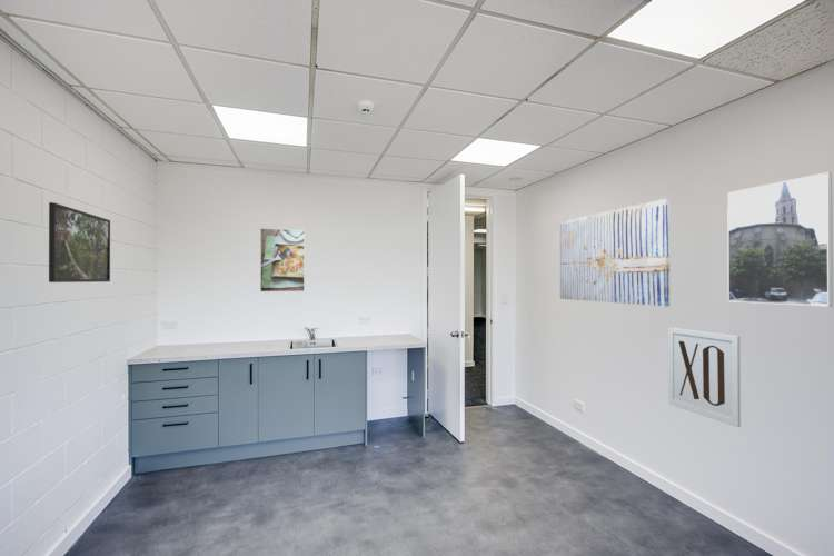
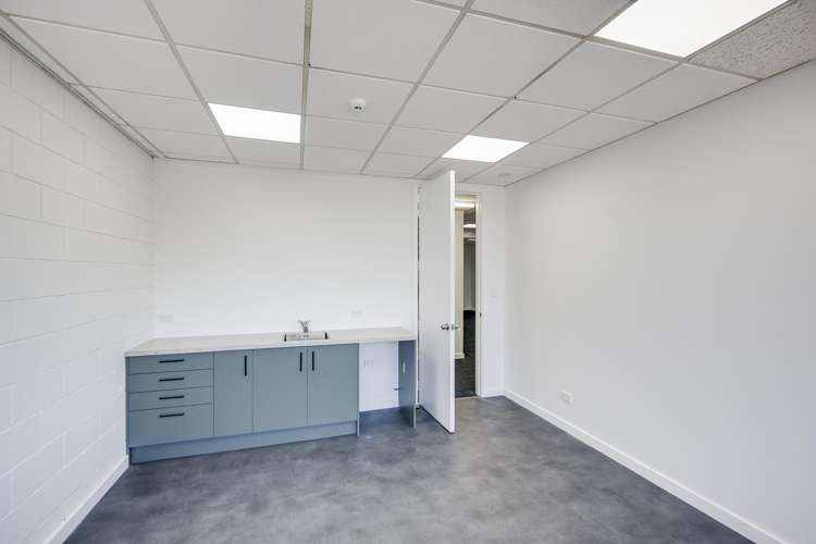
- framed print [48,201,111,284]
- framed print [259,227,306,292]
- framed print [726,171,834,308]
- wall art [667,326,742,428]
- wall art [558,198,672,308]
